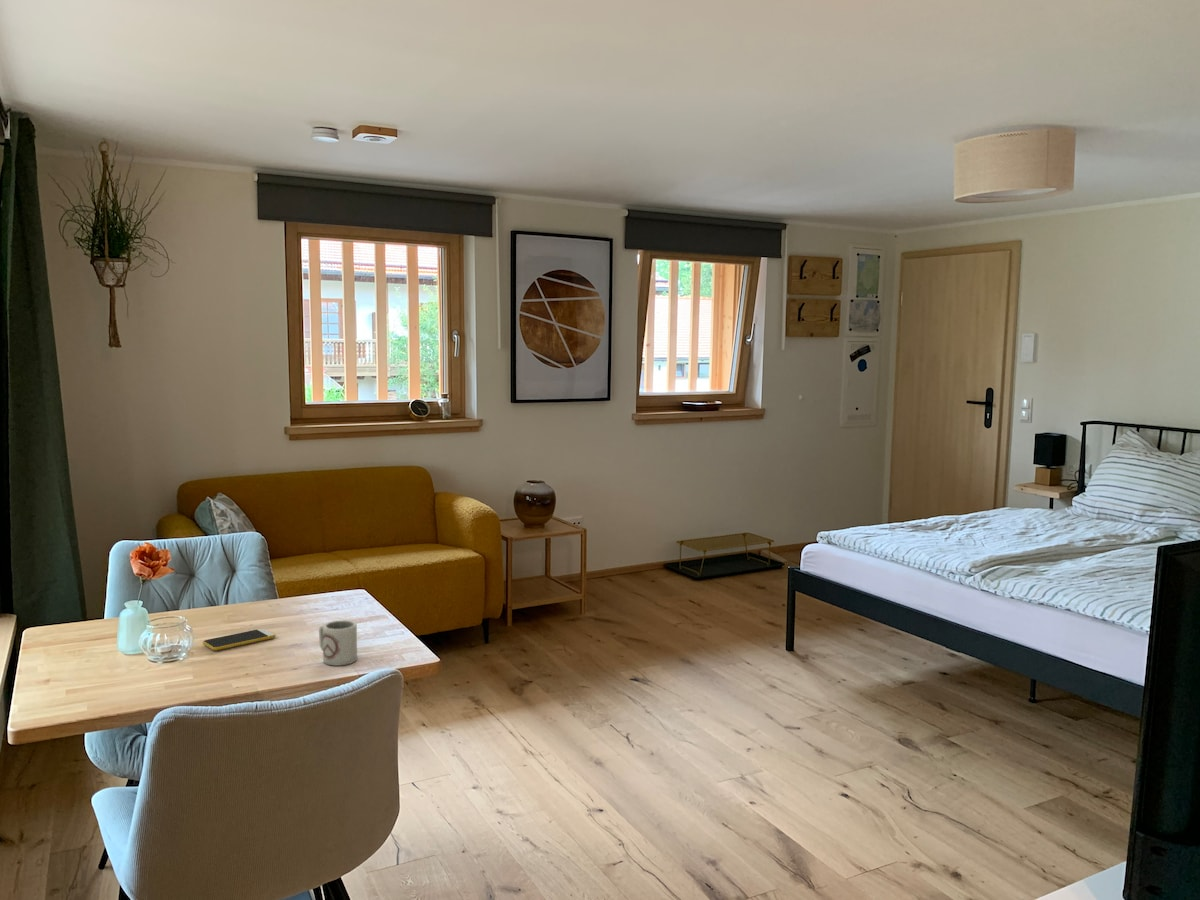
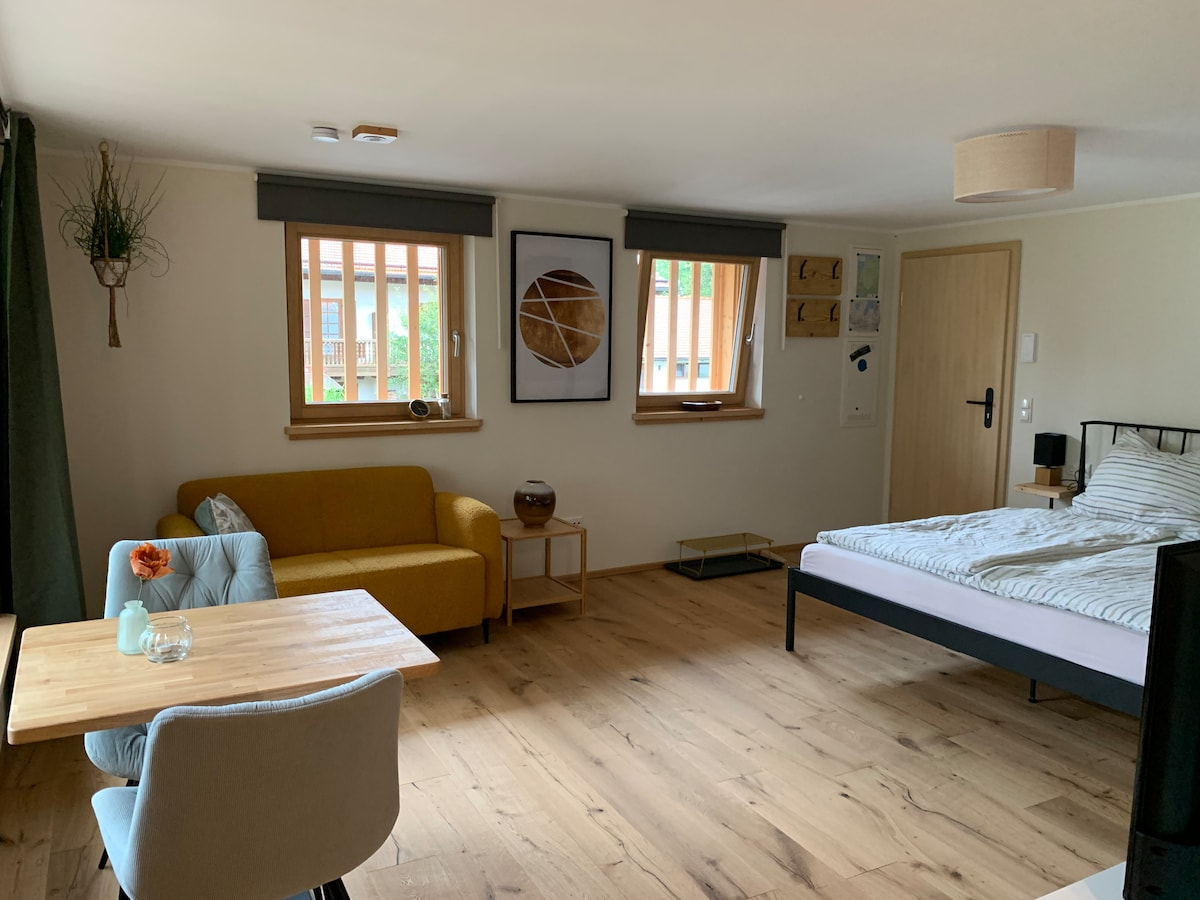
- smartphone [202,628,276,651]
- cup [318,619,358,667]
